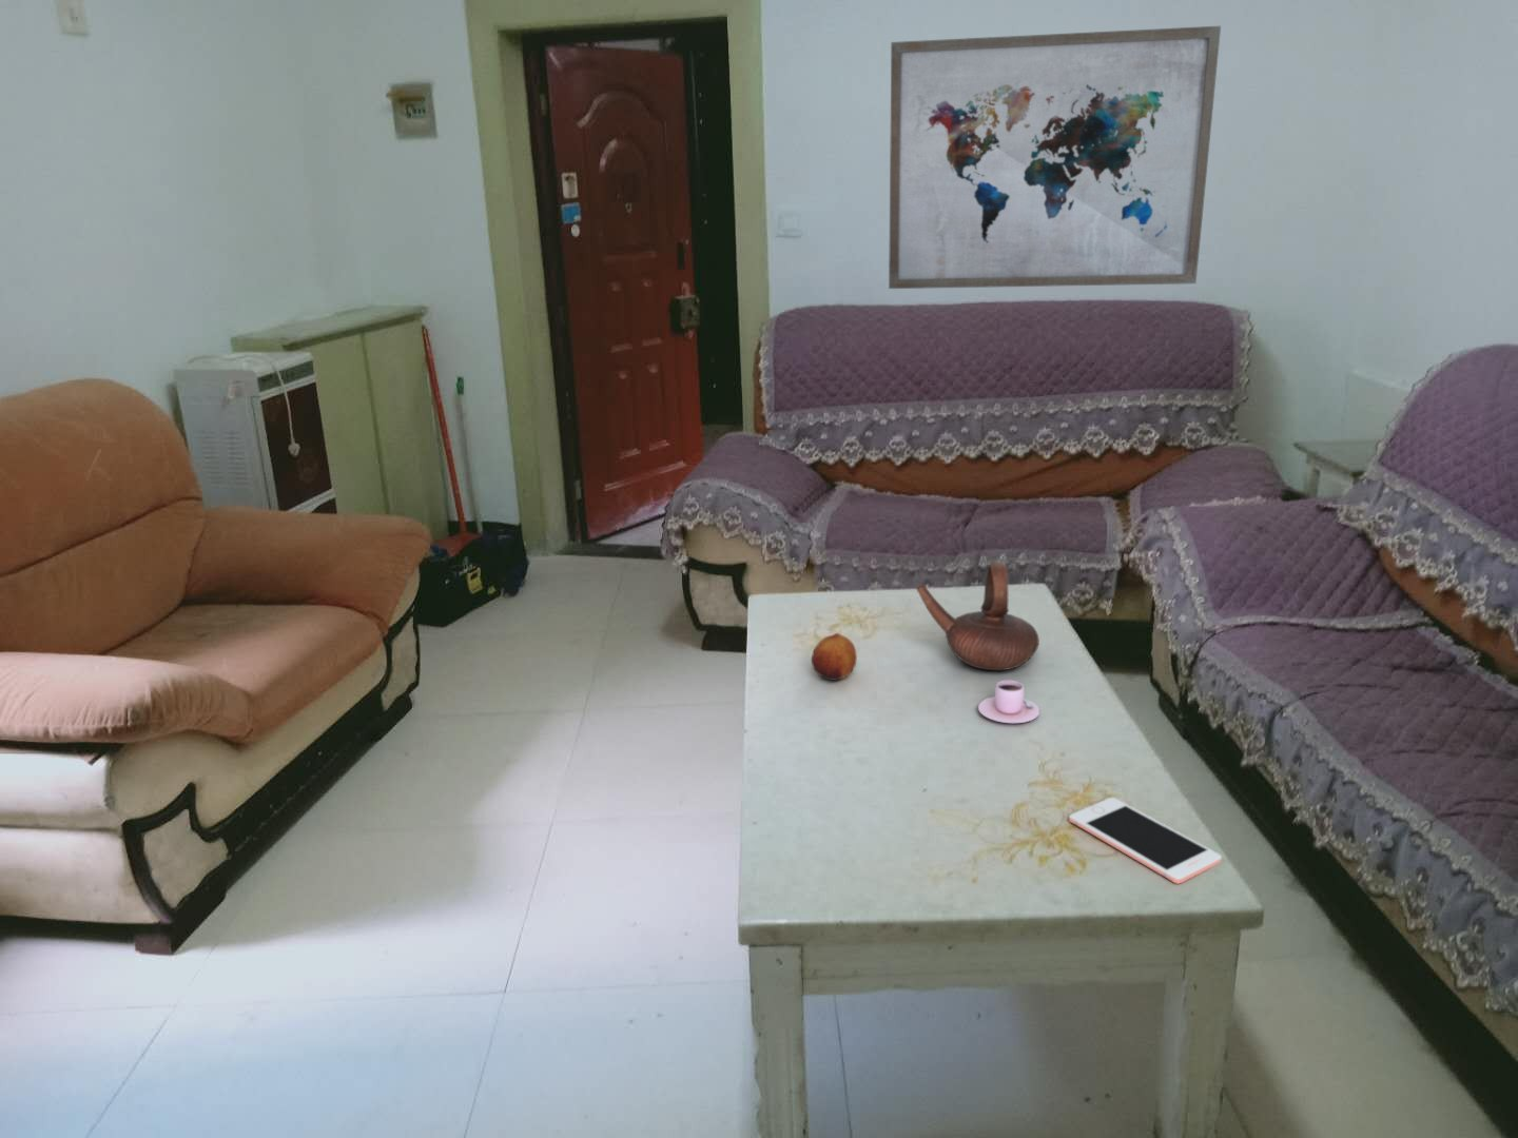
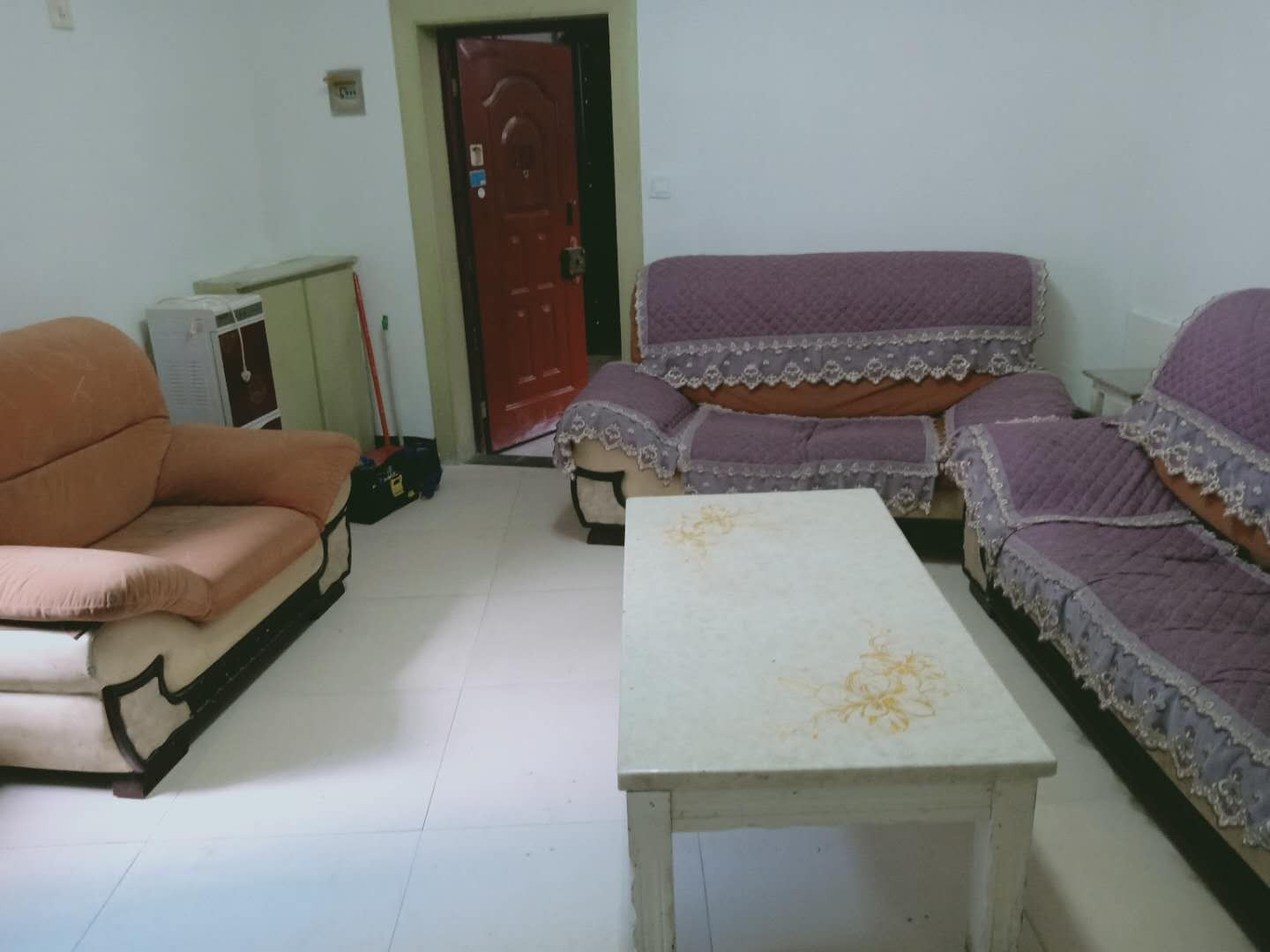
- teapot [916,562,1040,672]
- fruit [810,632,858,681]
- wall art [888,25,1222,289]
- cell phone [1067,796,1223,885]
- teacup [978,680,1040,724]
